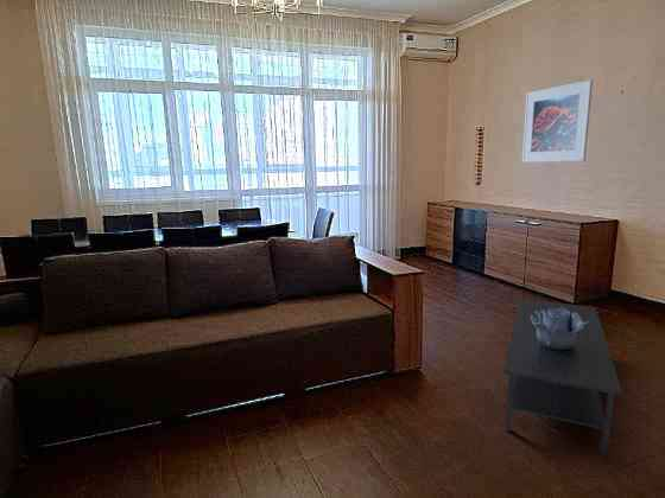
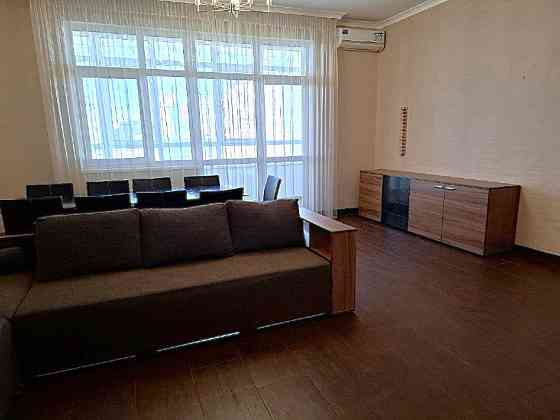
- coffee table [502,298,623,456]
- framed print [521,78,594,164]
- decorative bowl [531,308,589,350]
